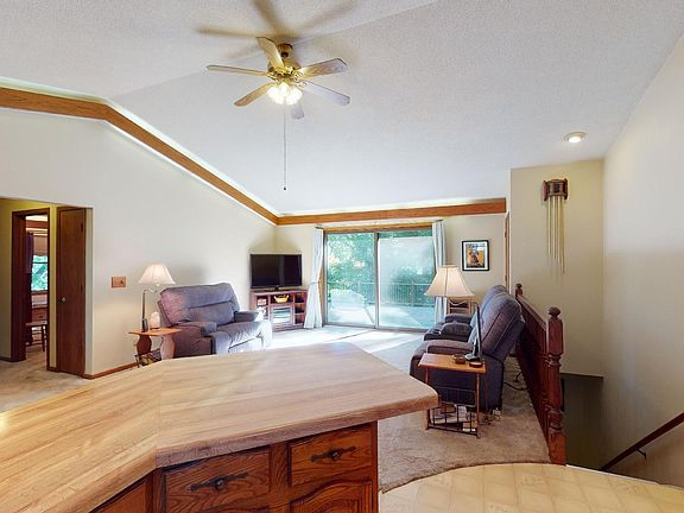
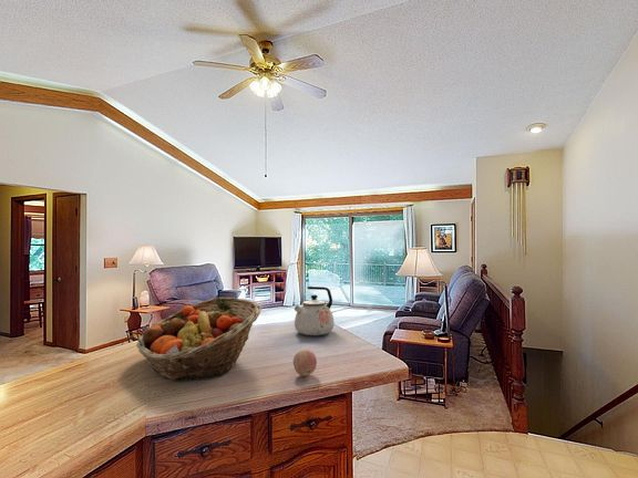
+ kettle [294,285,336,336]
+ apple [292,349,318,377]
+ fruit basket [135,297,261,382]
